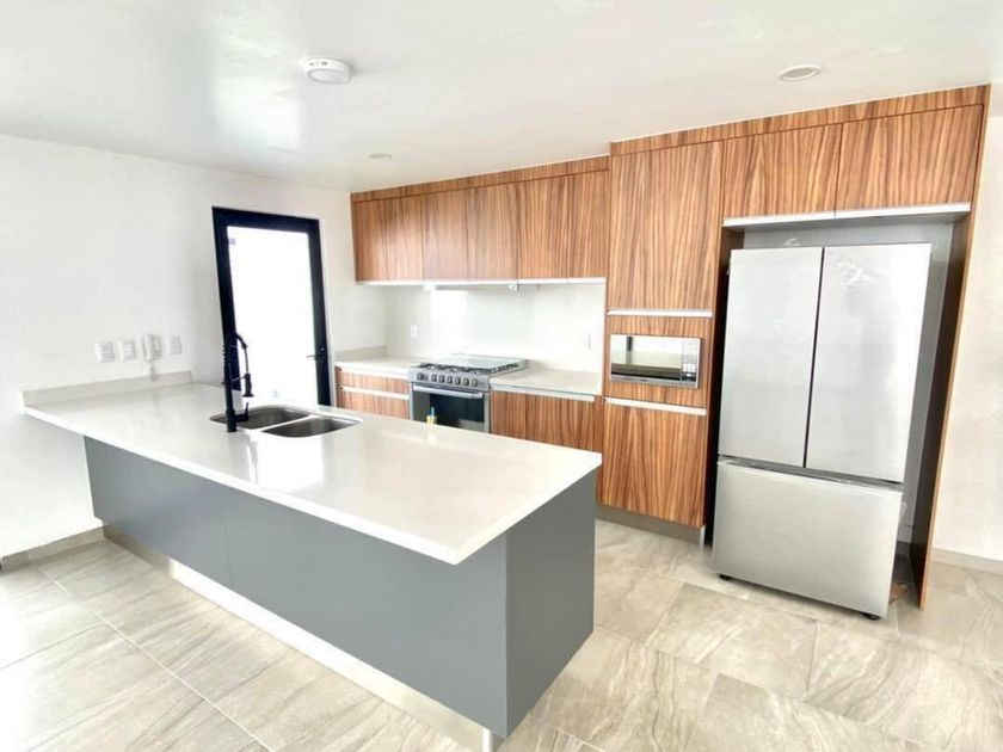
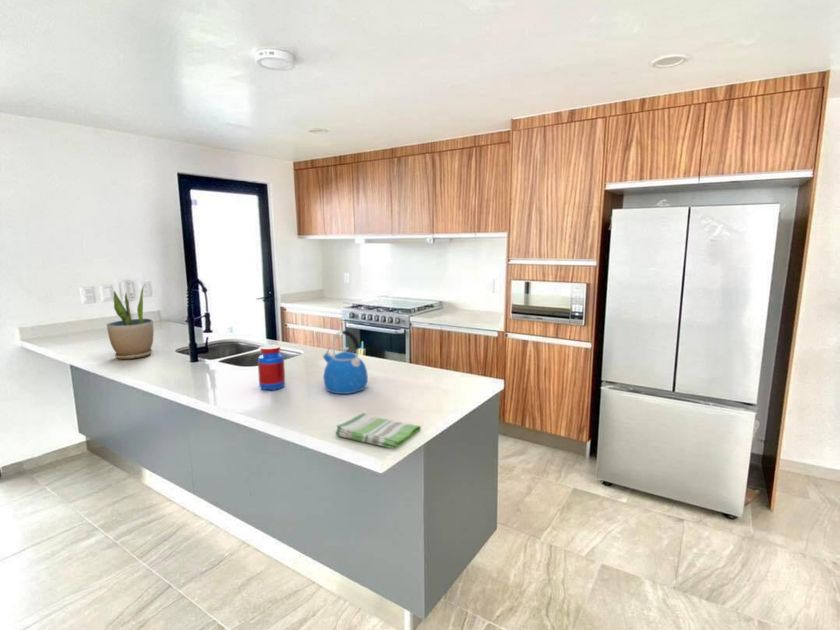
+ dish towel [334,412,422,450]
+ potted plant [106,285,155,360]
+ jar [257,343,286,391]
+ kettle [322,329,369,395]
